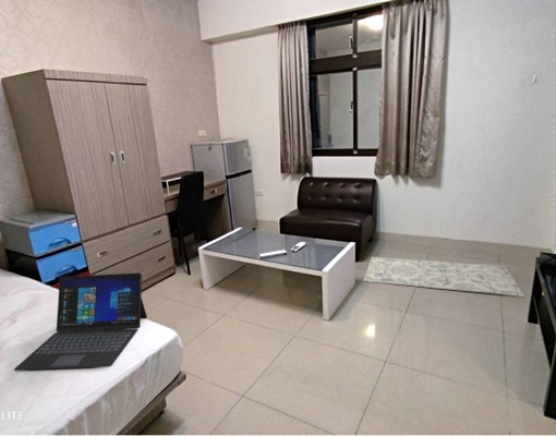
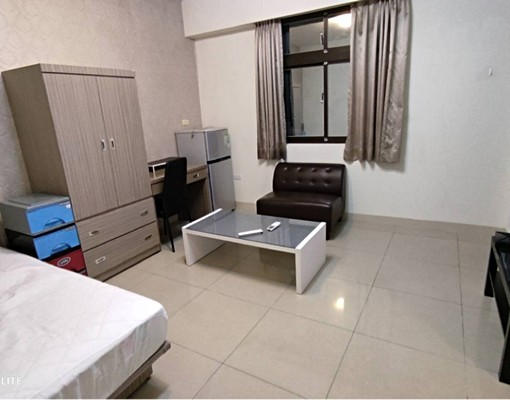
- laptop [13,271,148,372]
- rug [362,256,525,298]
